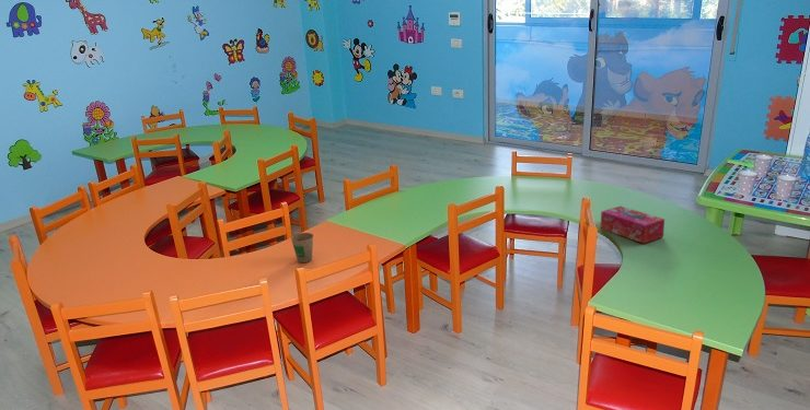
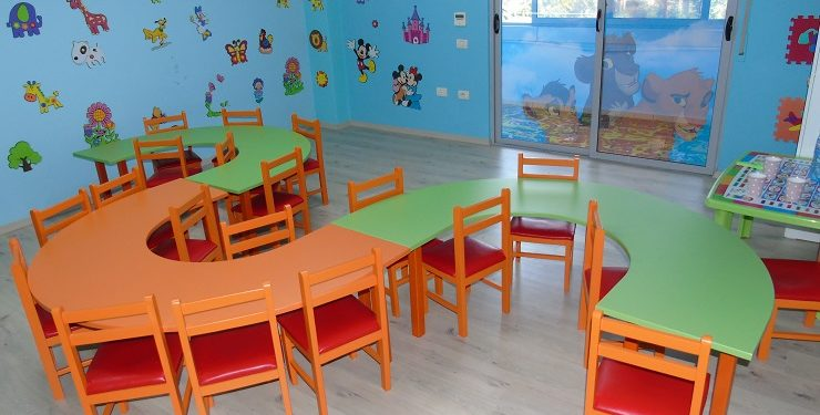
- paper cup [290,232,314,263]
- tissue box [600,204,666,245]
